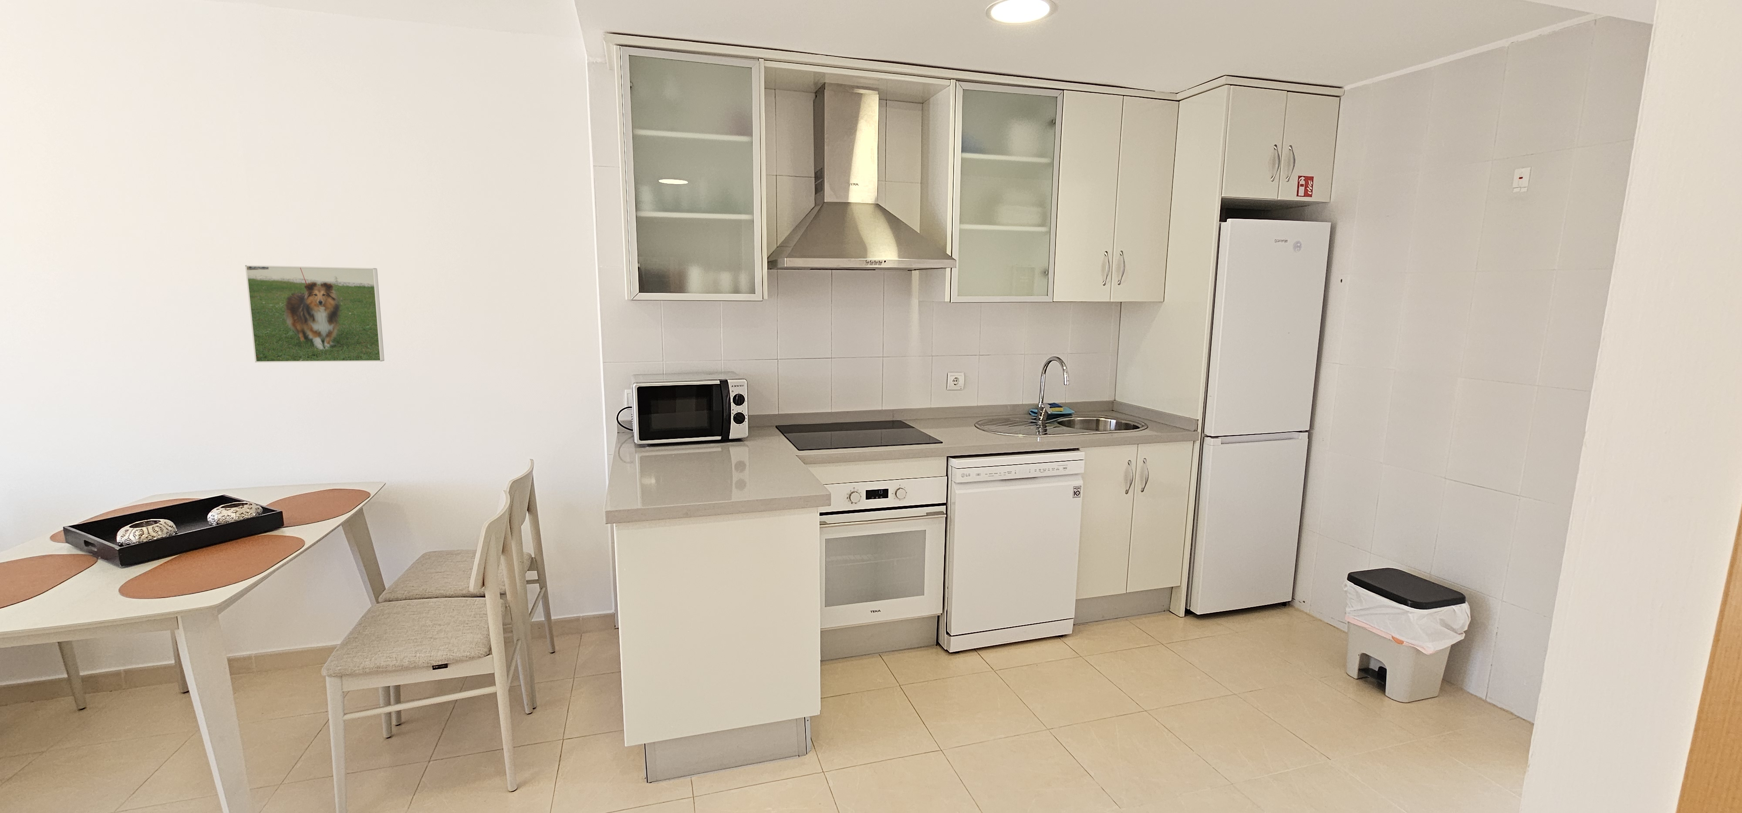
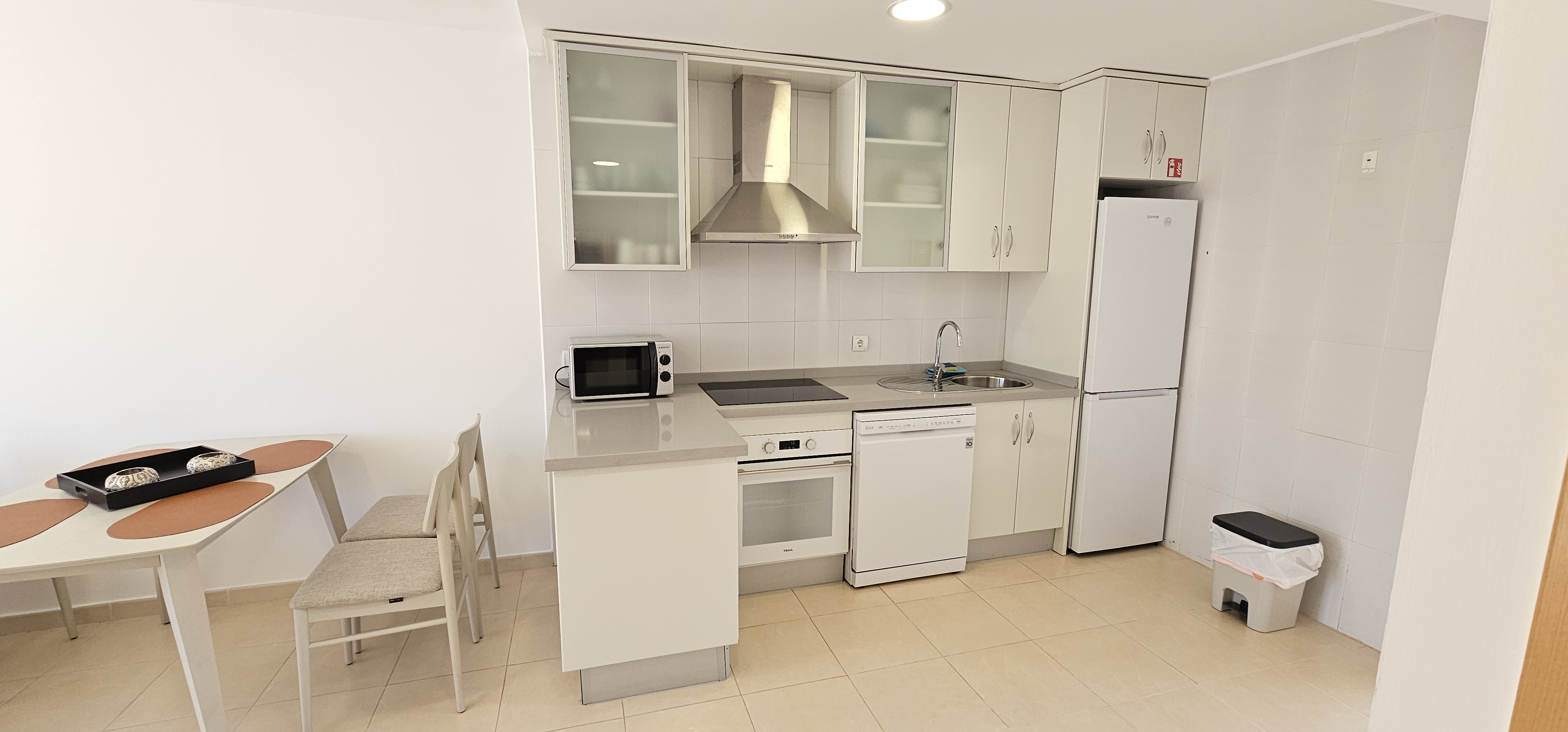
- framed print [244,264,384,363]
